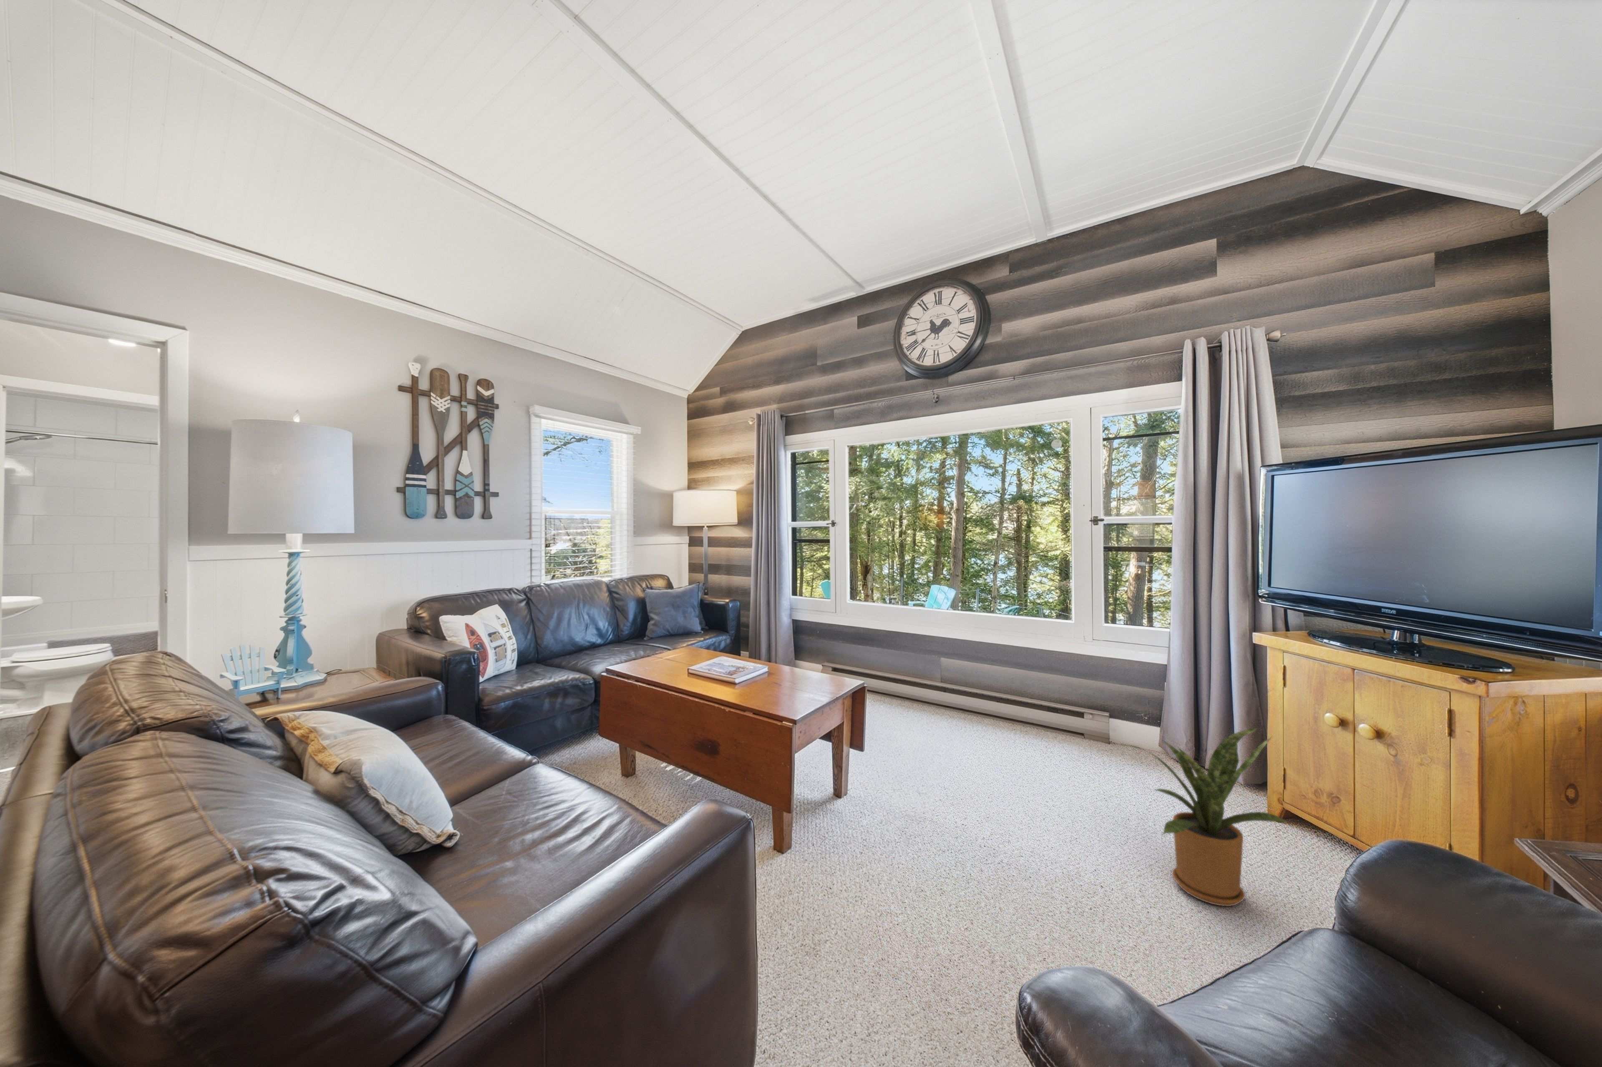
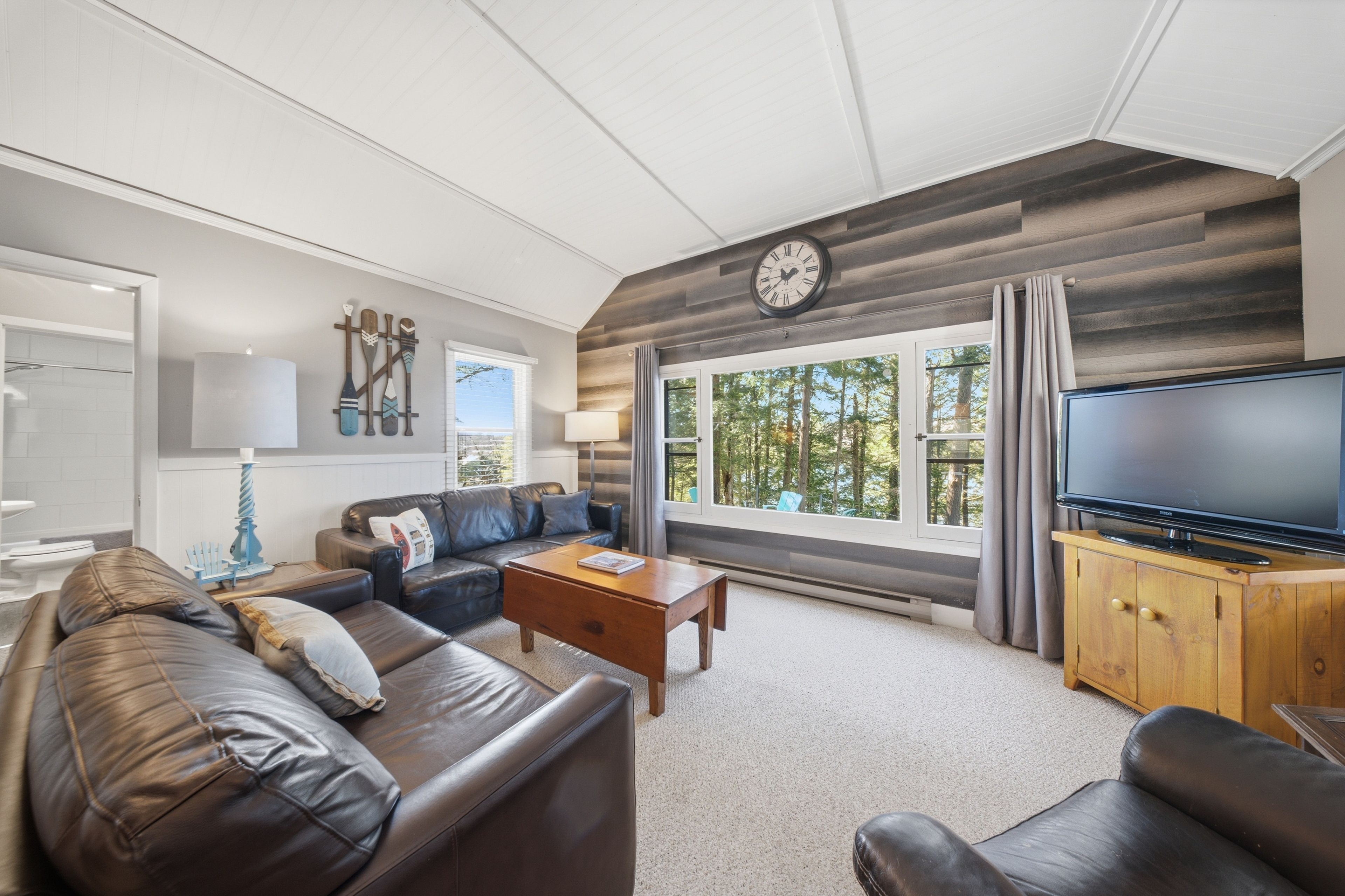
- house plant [1120,728,1290,906]
